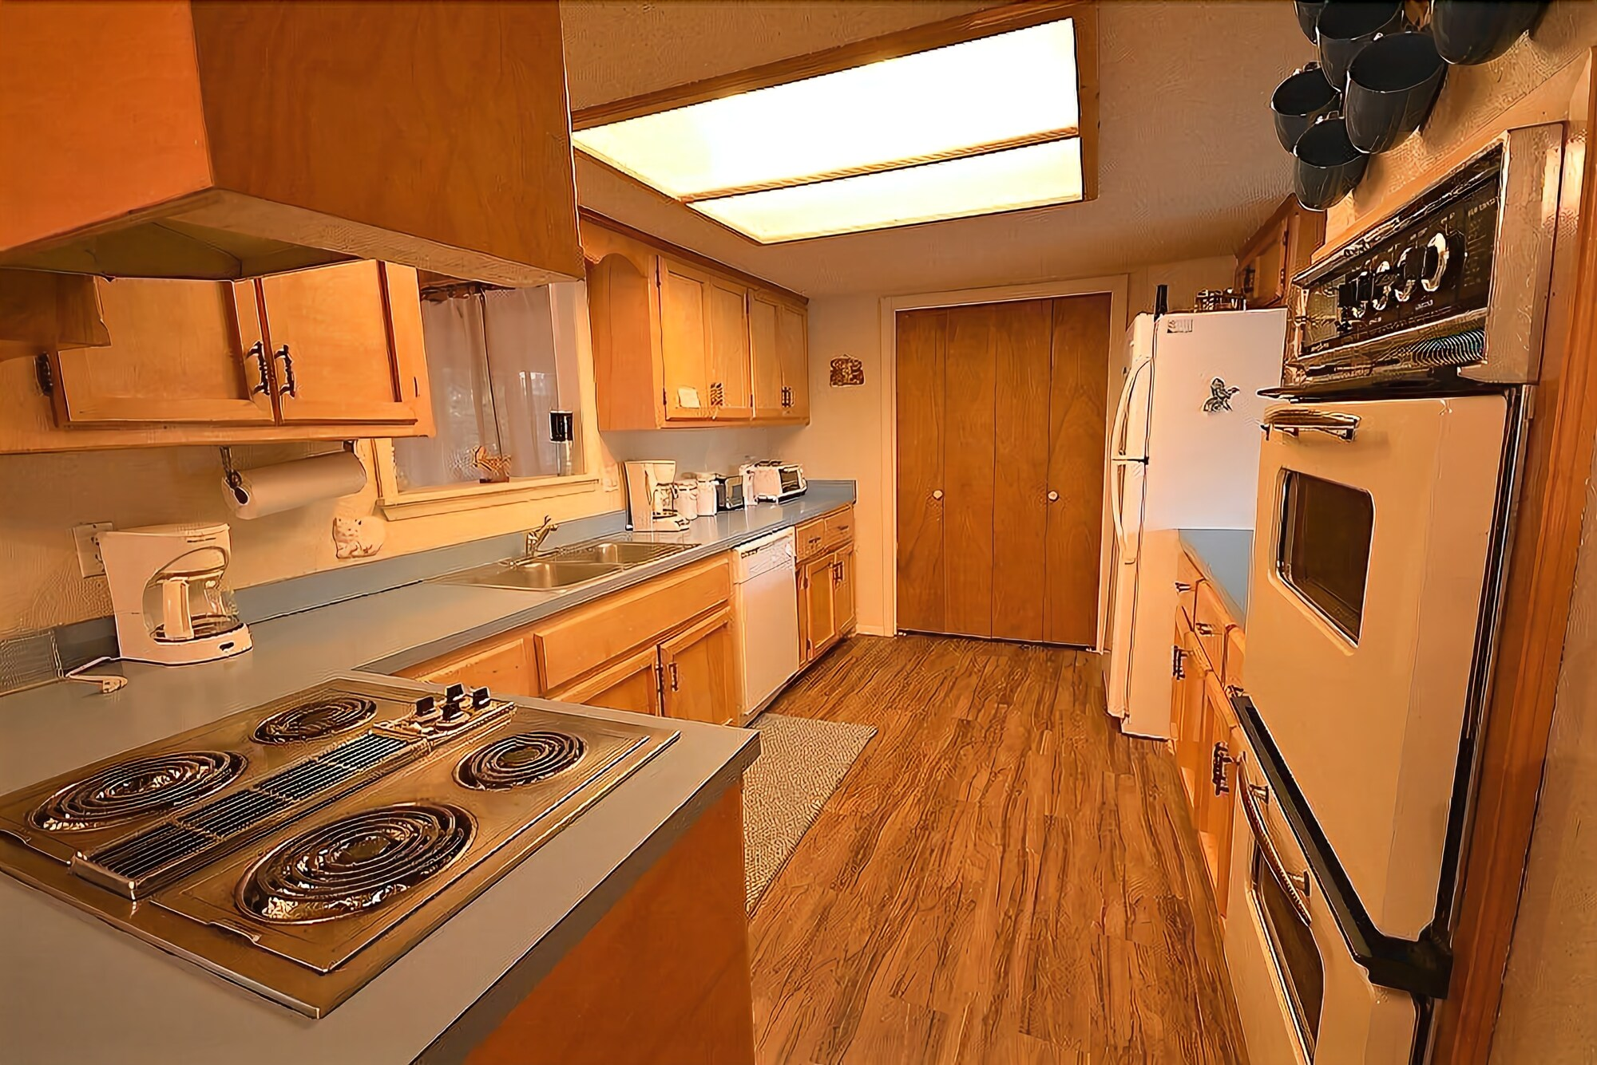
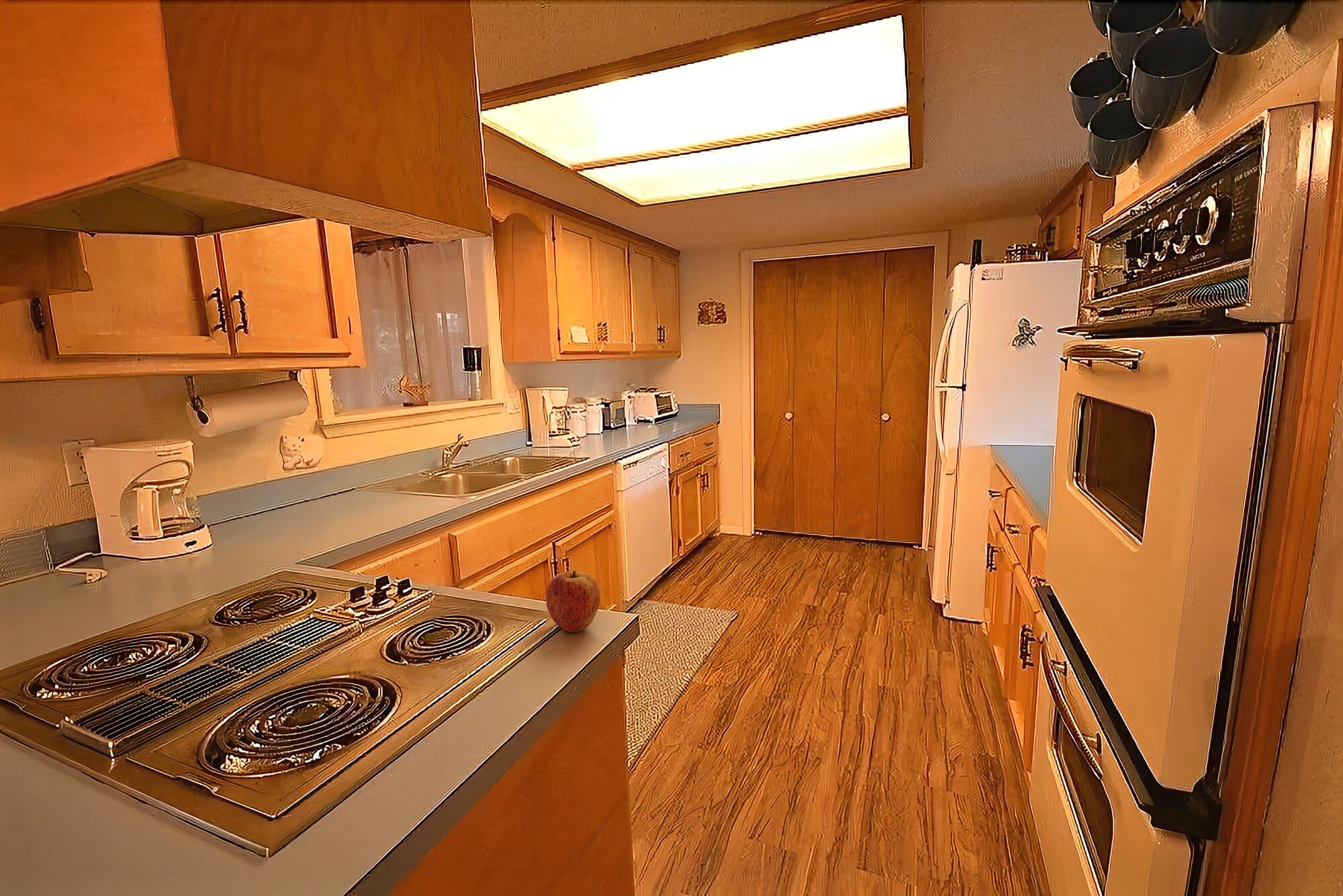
+ apple [545,570,601,633]
